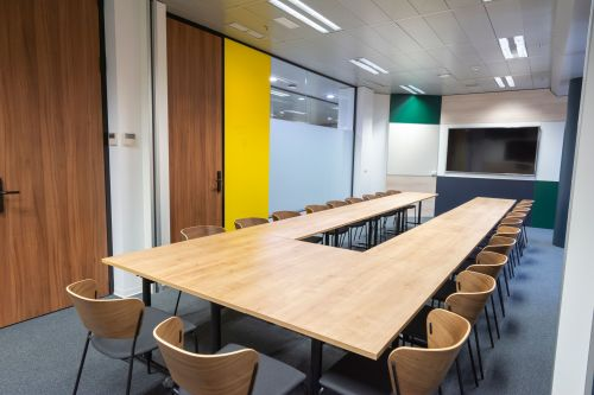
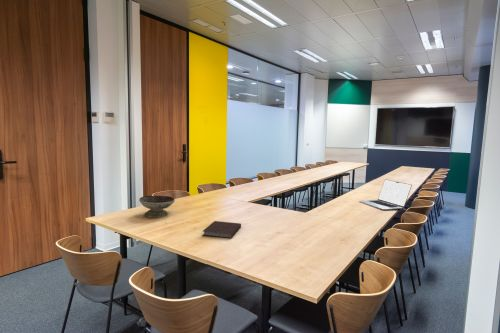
+ notebook [201,220,242,239]
+ decorative bowl [138,195,176,219]
+ laptop [358,179,413,211]
